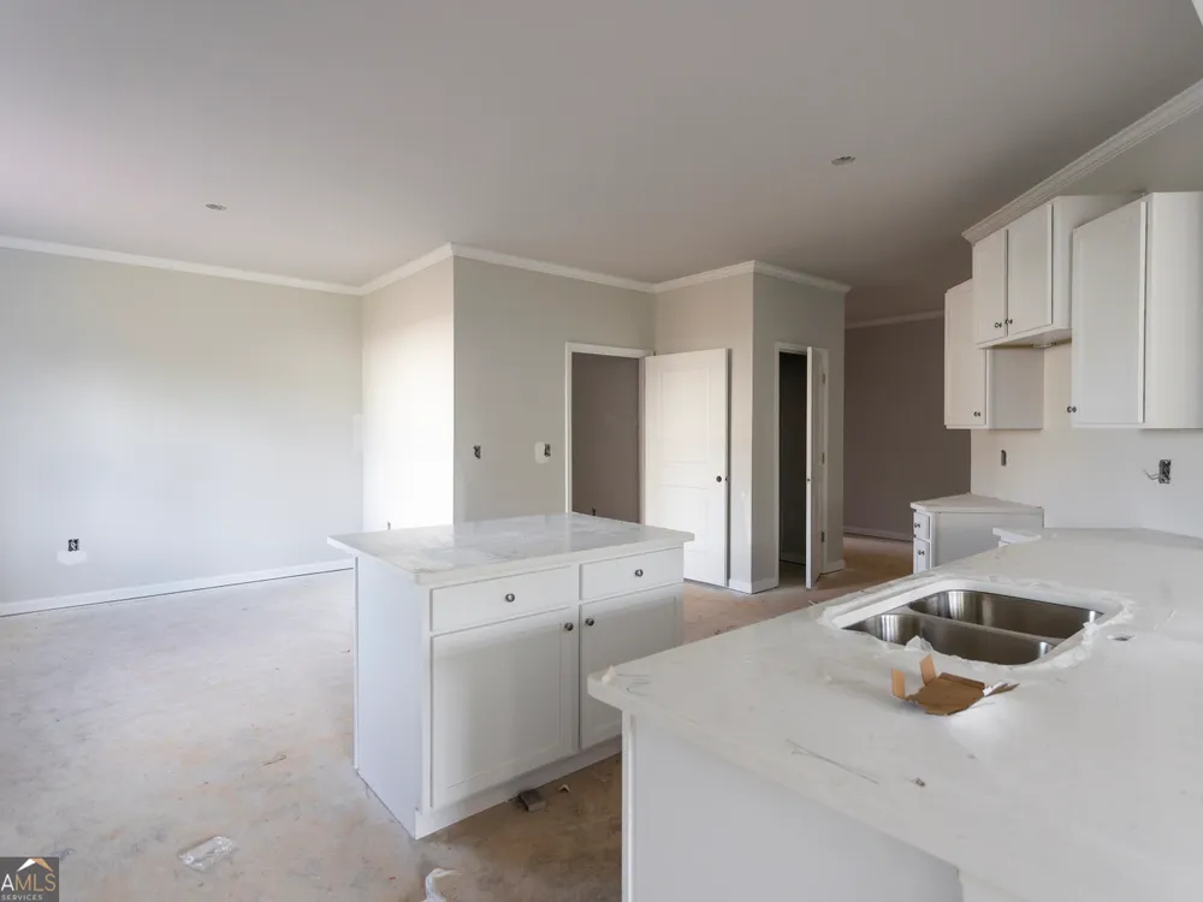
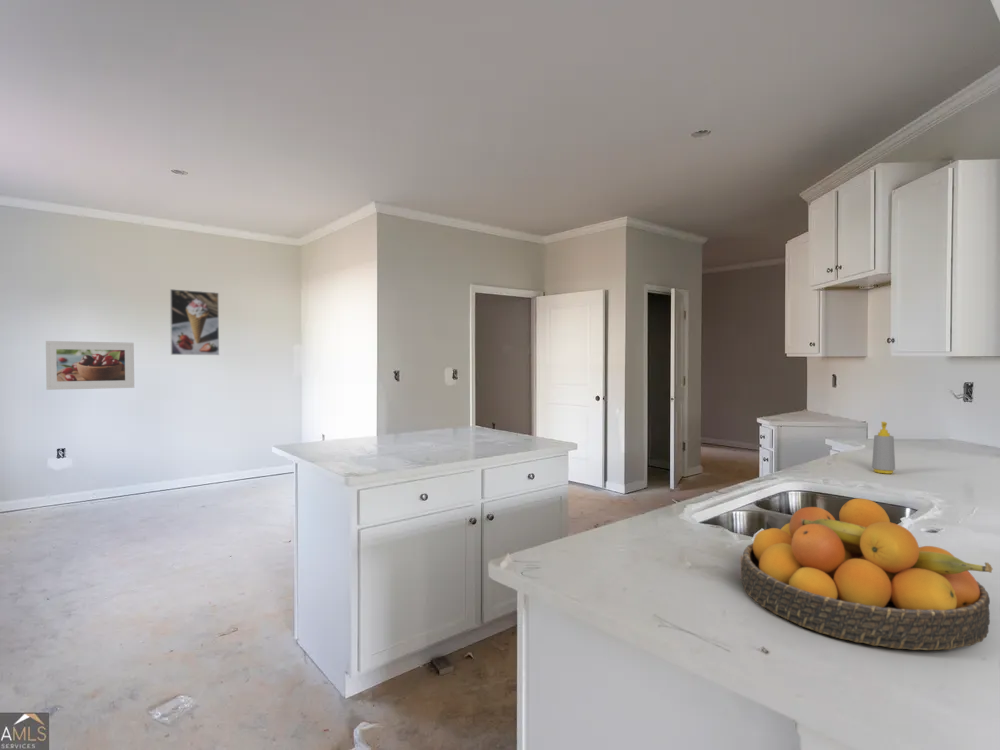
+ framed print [45,340,135,391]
+ fruit bowl [740,497,994,651]
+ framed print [169,288,220,356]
+ soap bottle [871,421,896,475]
